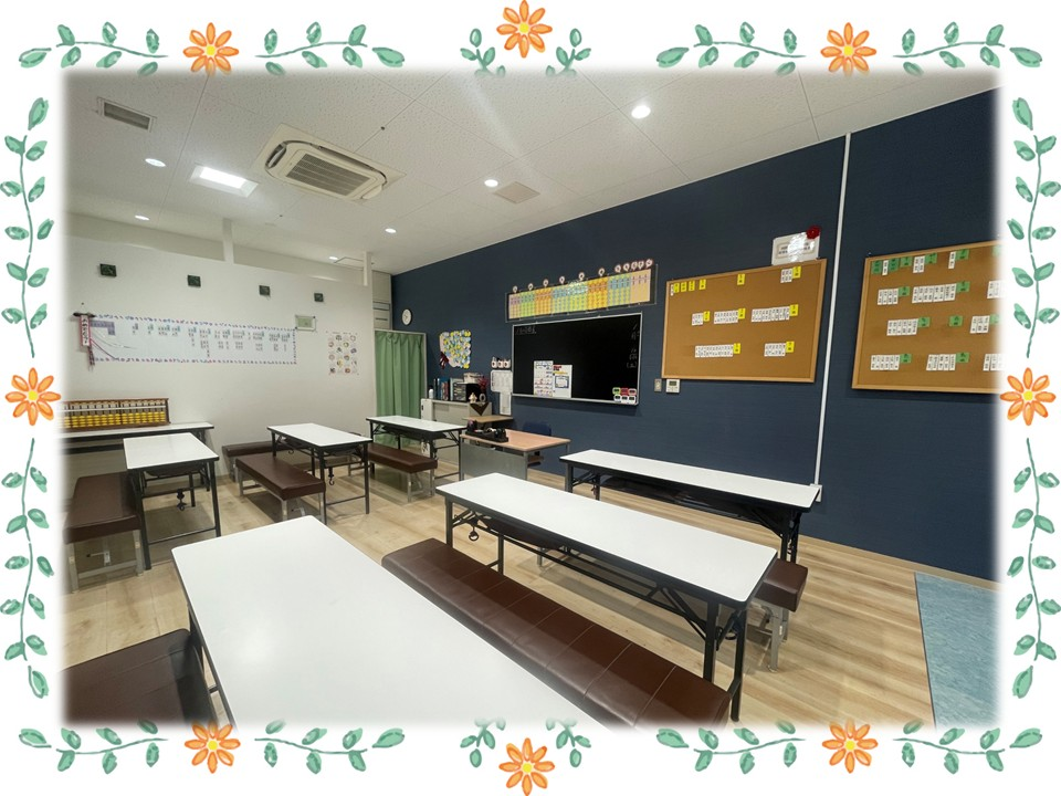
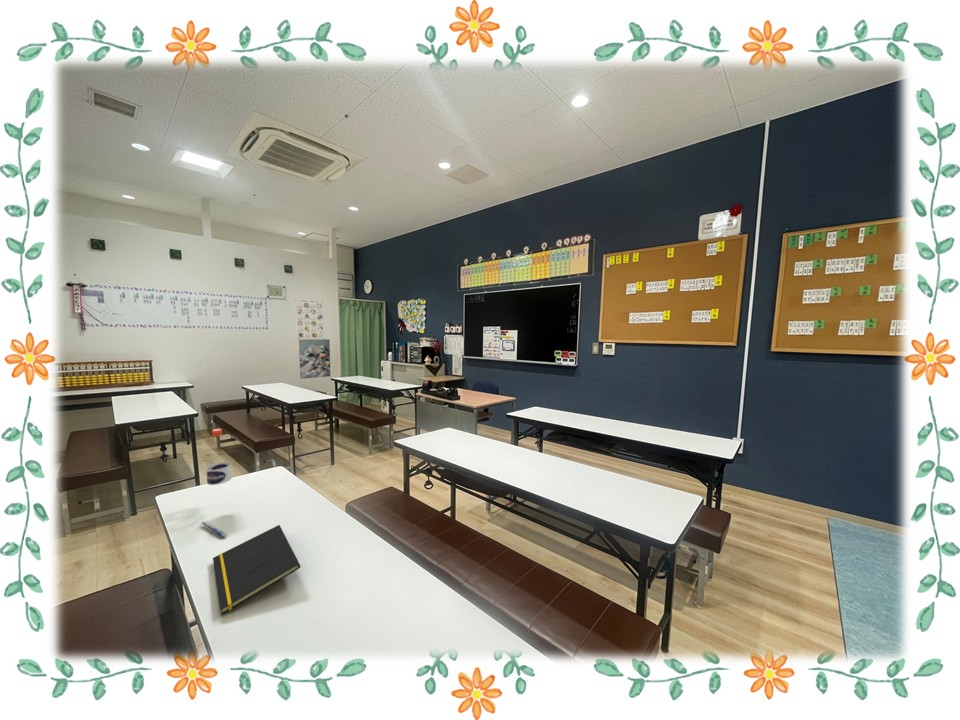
+ notepad [212,524,301,615]
+ water bottle [205,428,232,486]
+ pen [200,520,229,539]
+ wall art [298,338,331,380]
